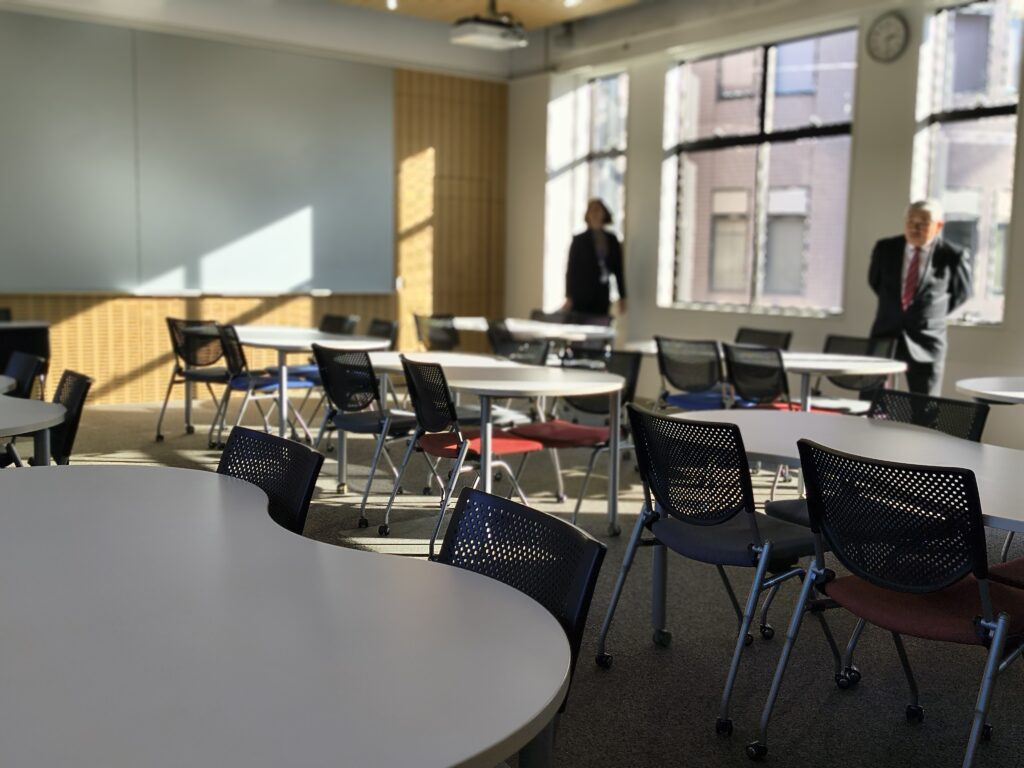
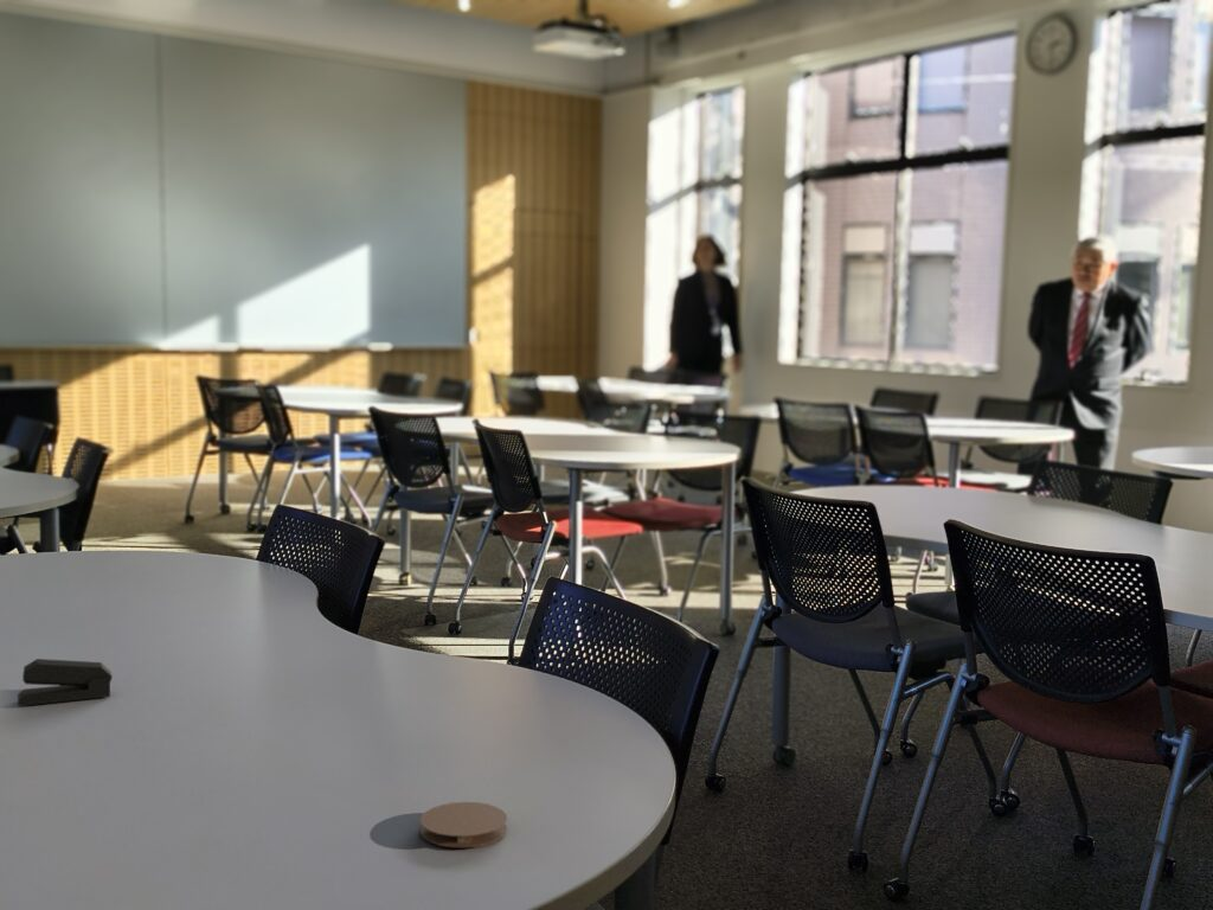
+ stapler [17,658,114,707]
+ coaster [419,801,508,848]
